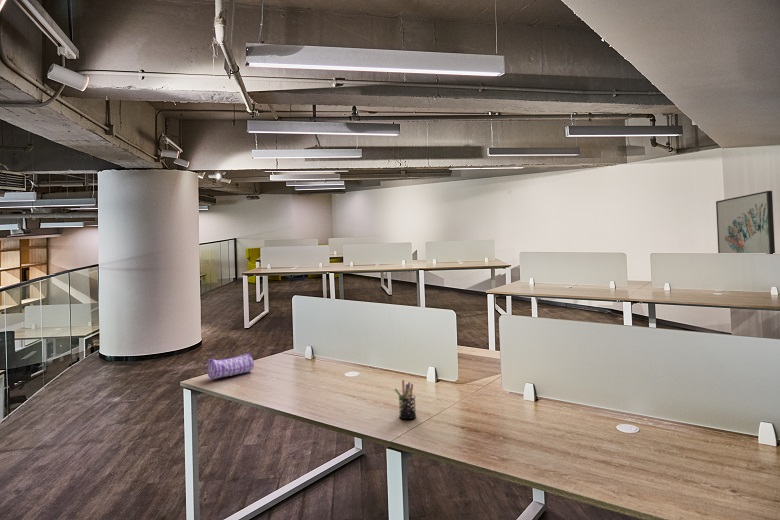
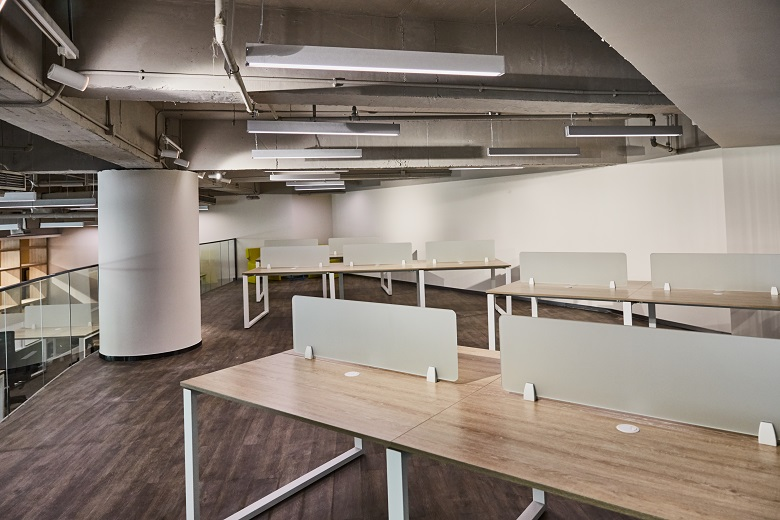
- pen holder [394,379,417,420]
- wall art [715,190,776,254]
- pencil case [206,352,255,380]
